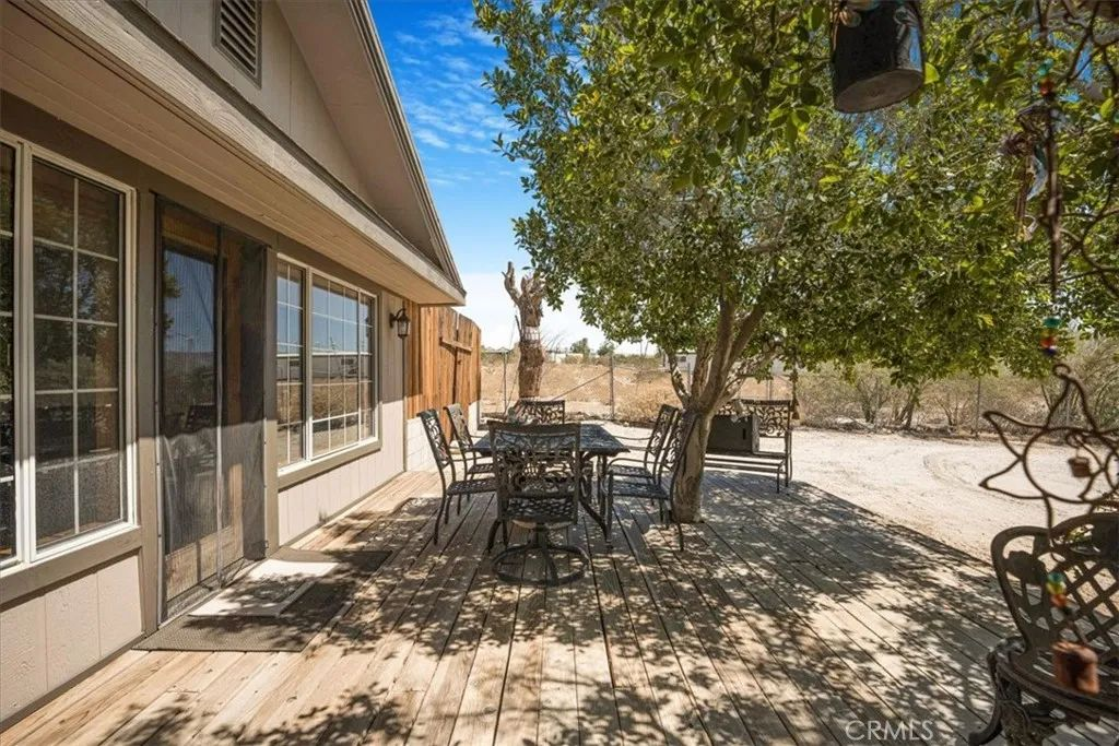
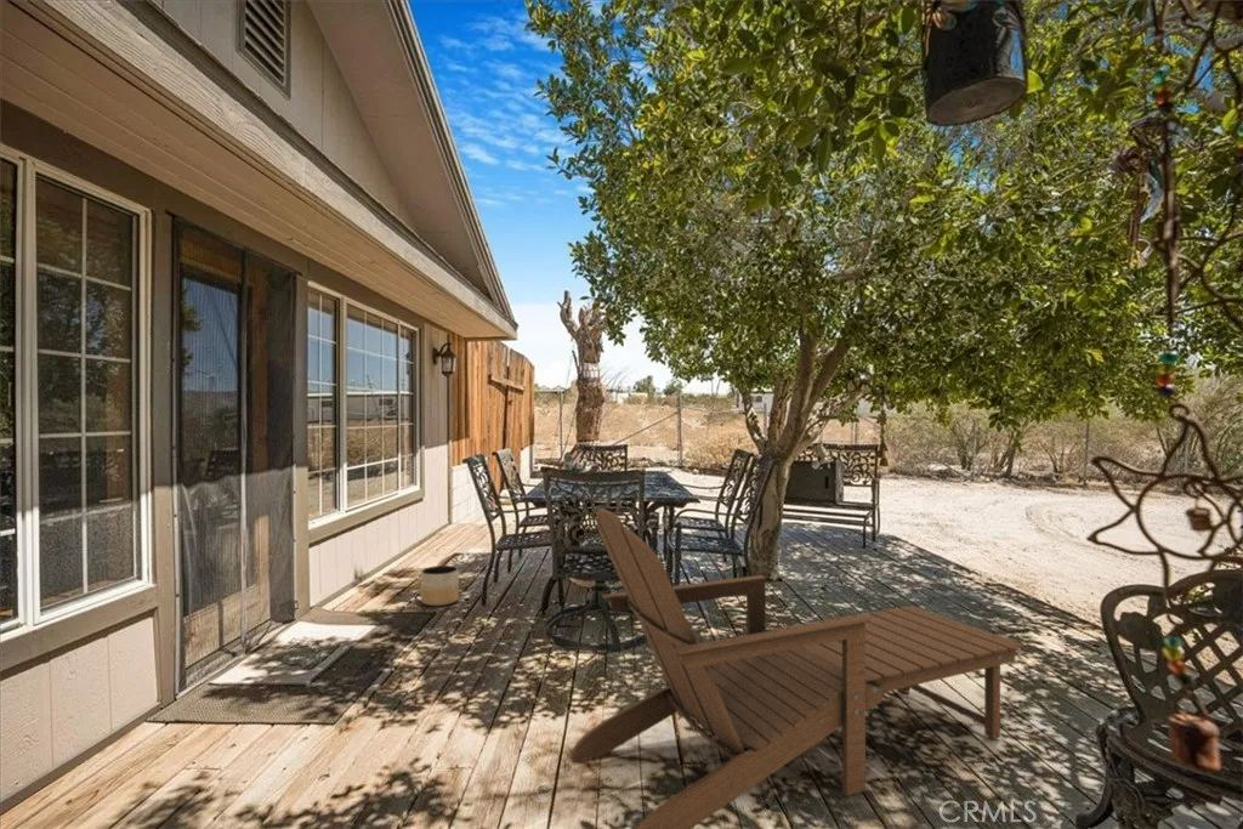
+ planter [420,564,460,607]
+ lounge chair [569,507,1026,829]
